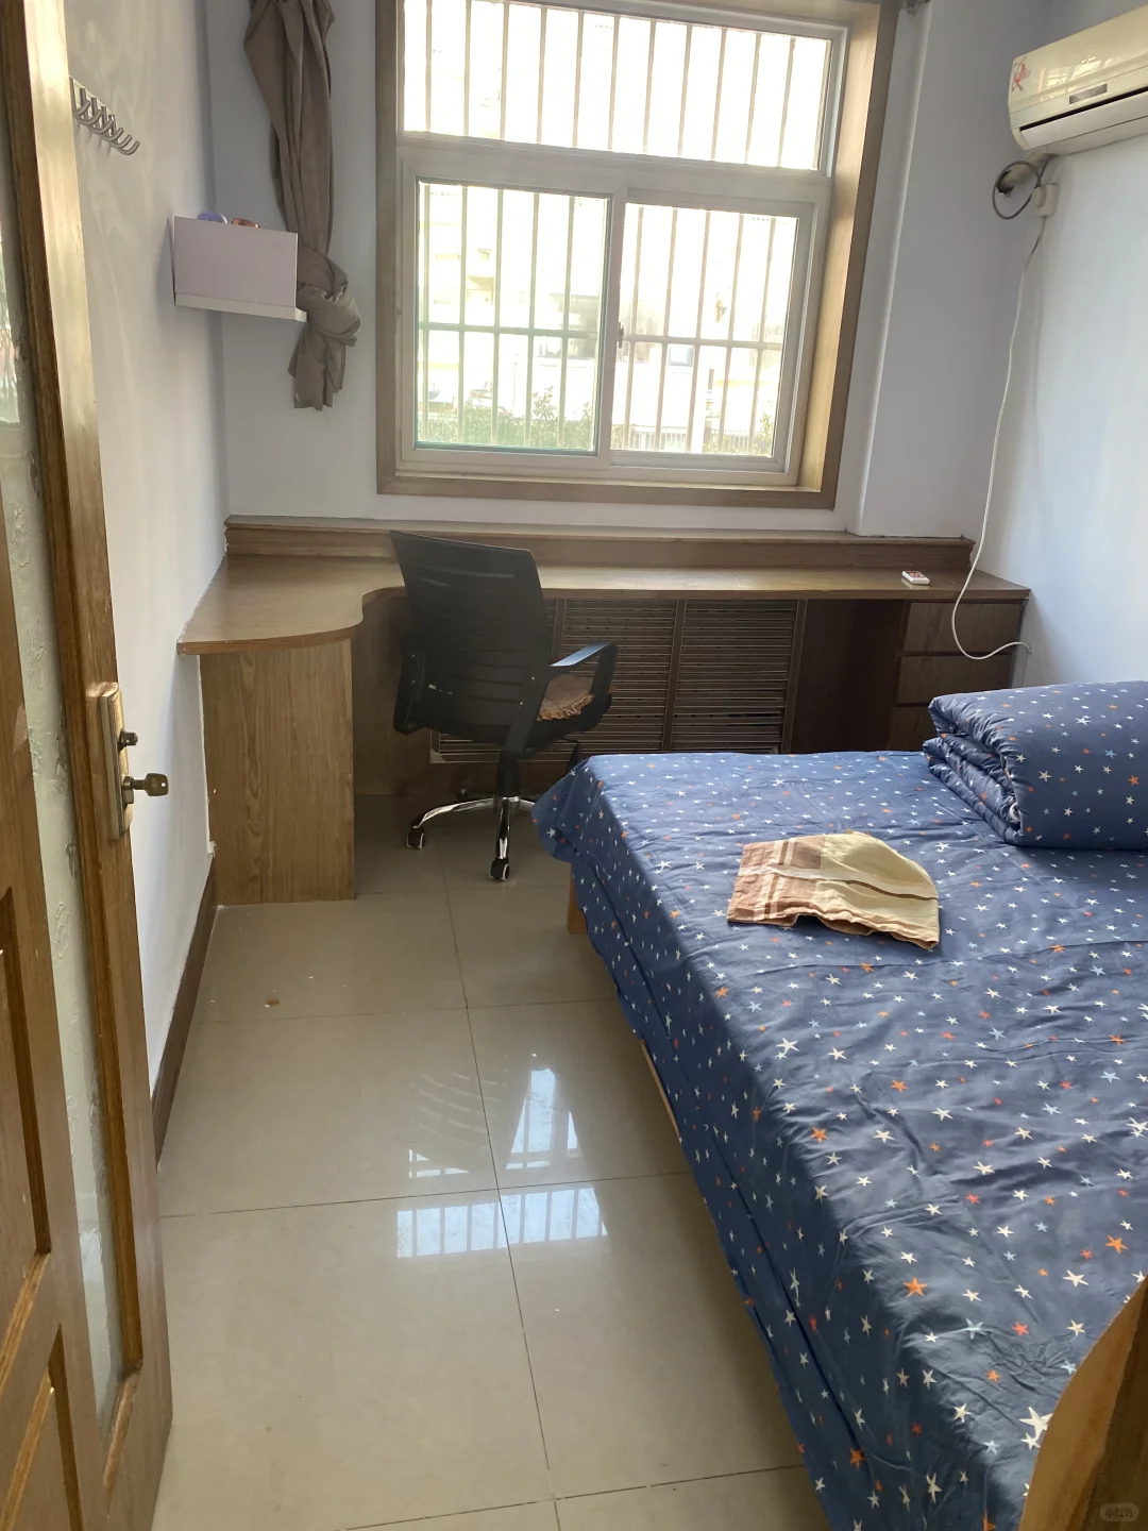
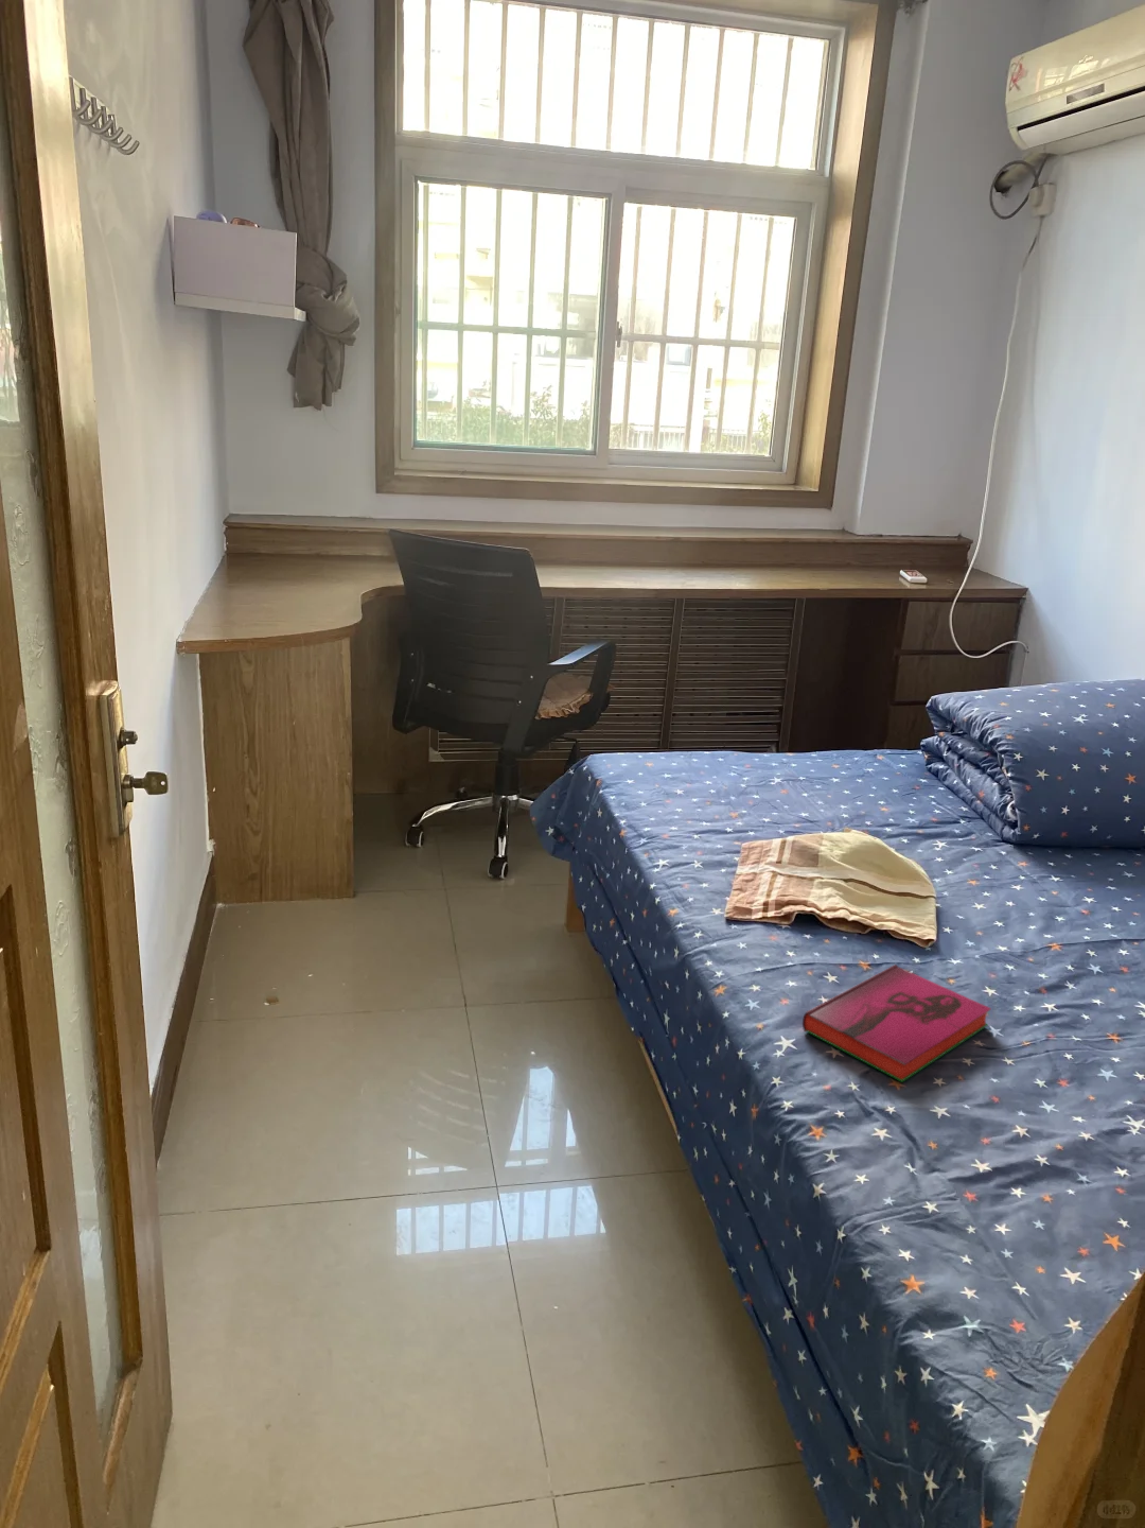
+ hardback book [801,964,992,1083]
